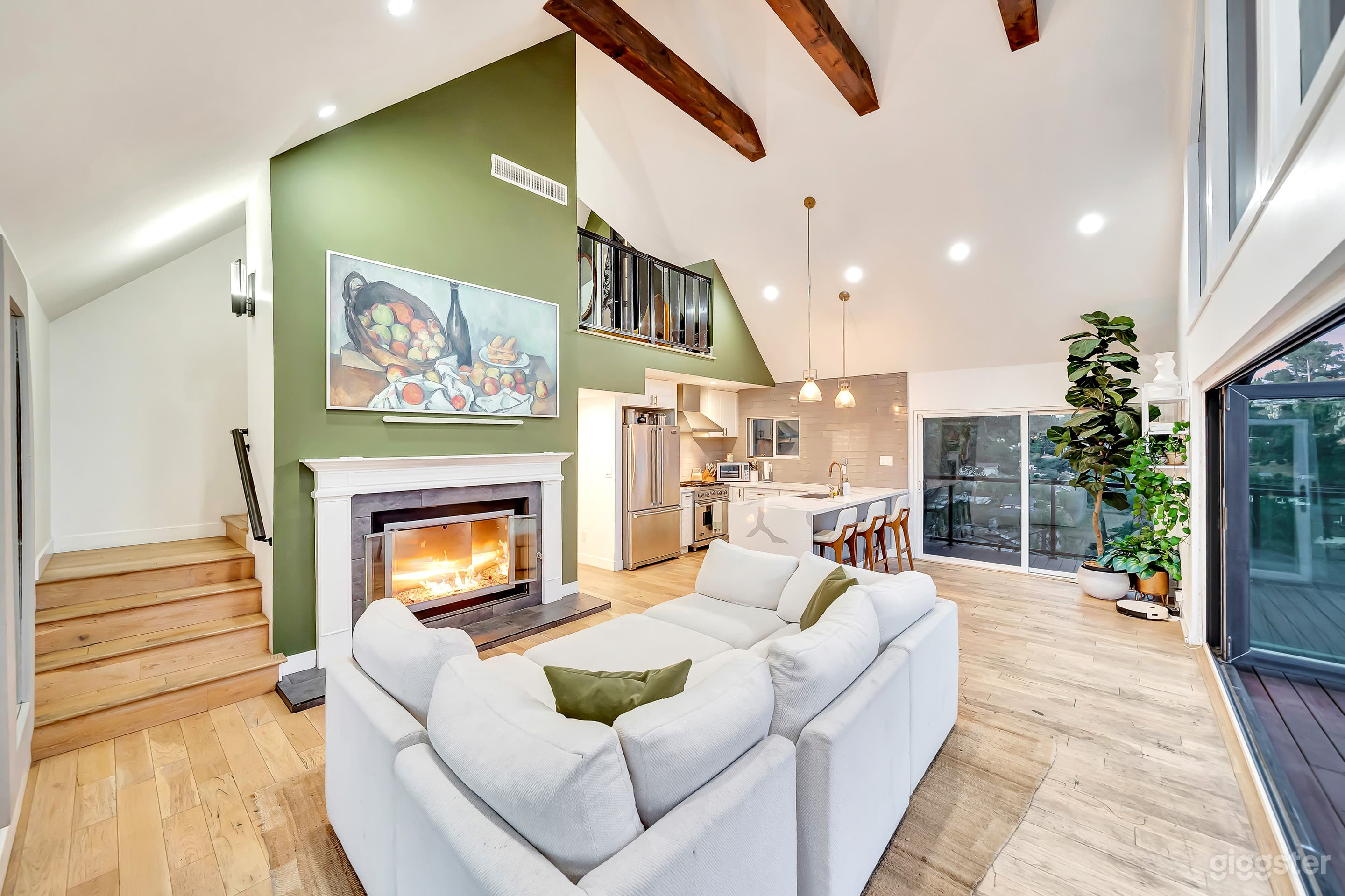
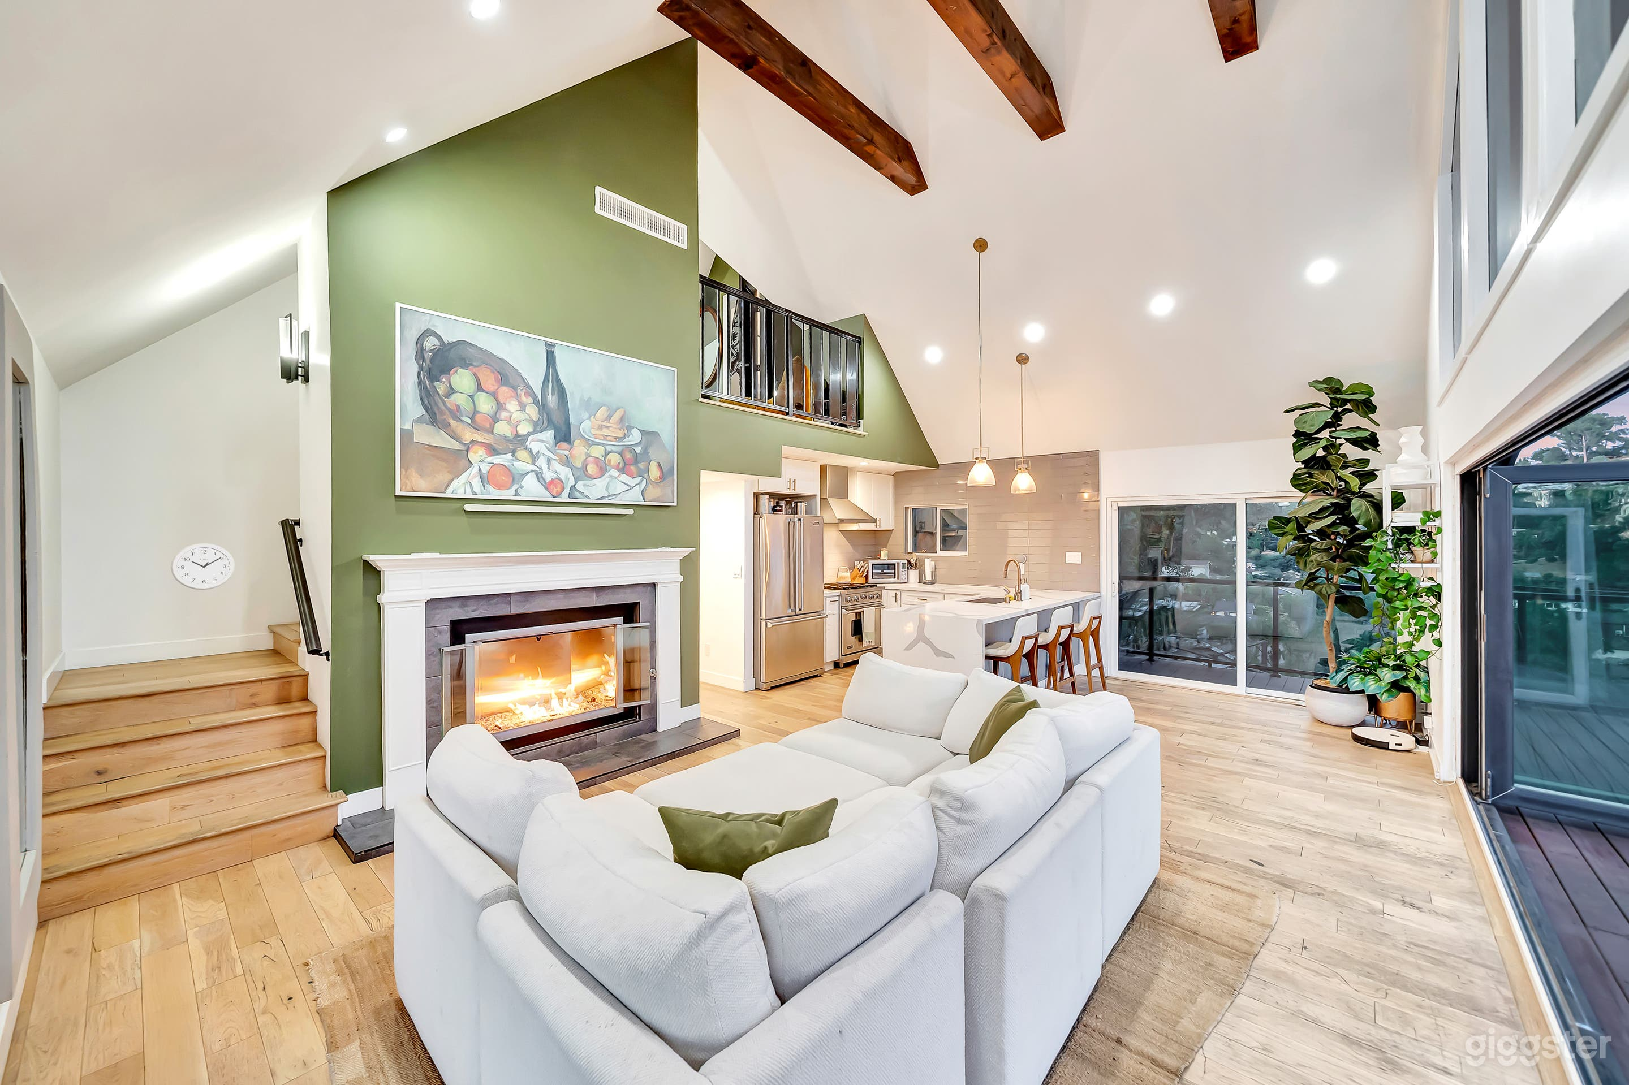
+ wall clock [171,542,235,590]
